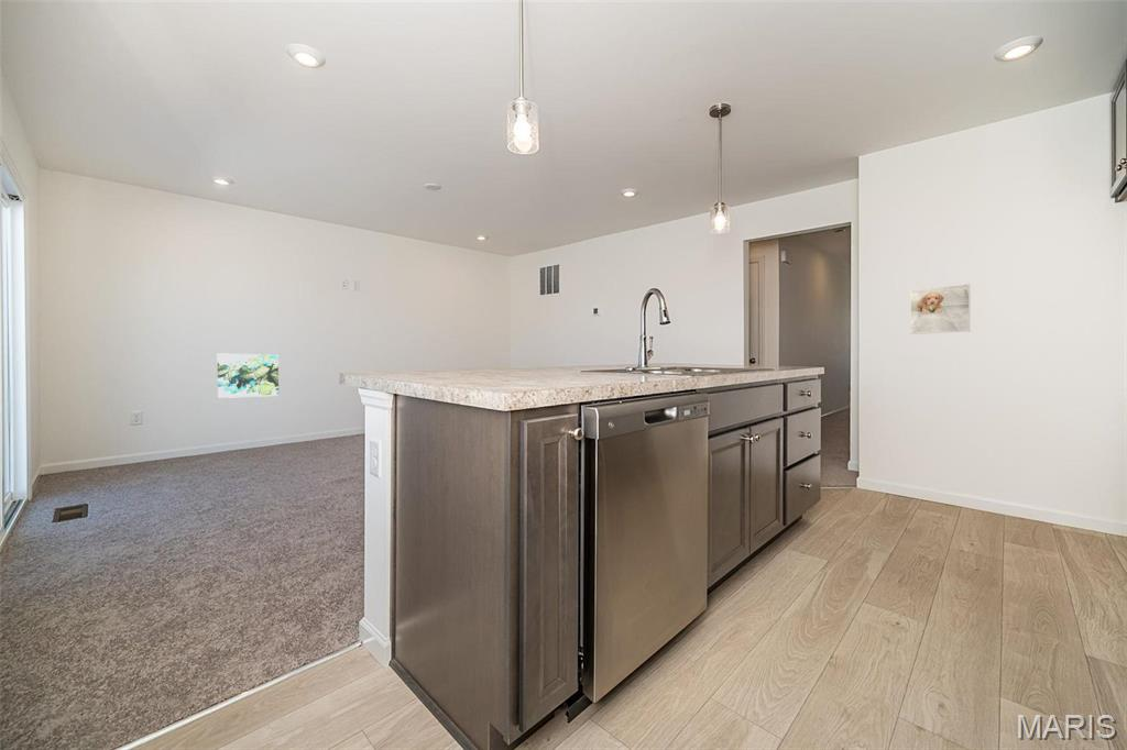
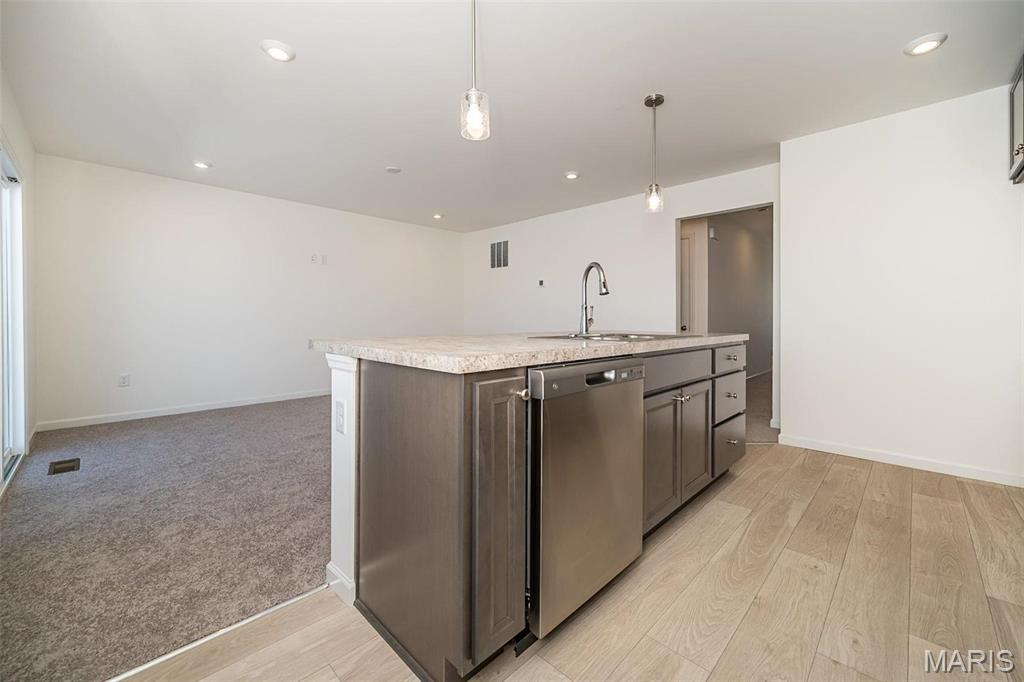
- wall art [217,353,280,399]
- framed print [909,283,971,335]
